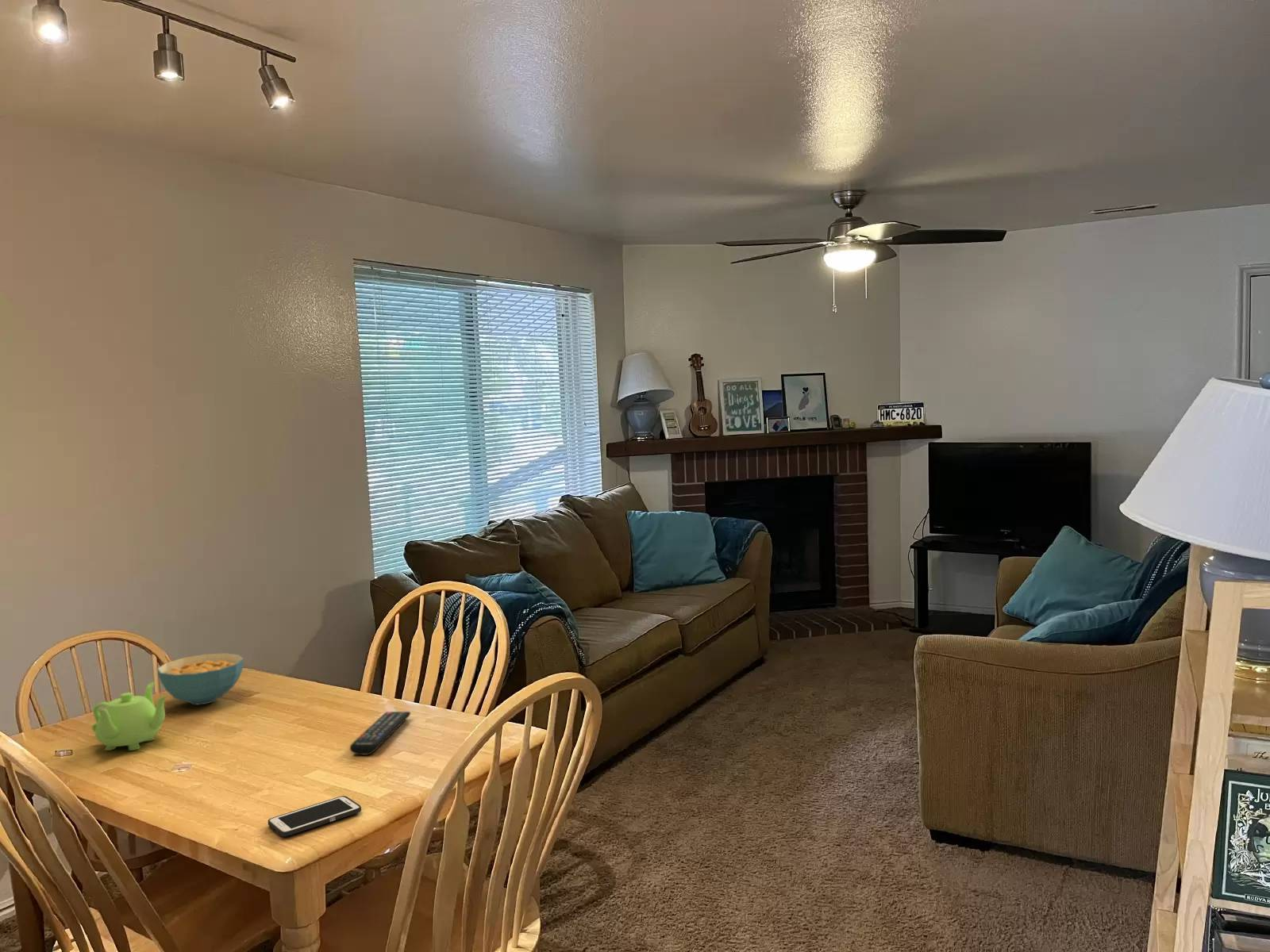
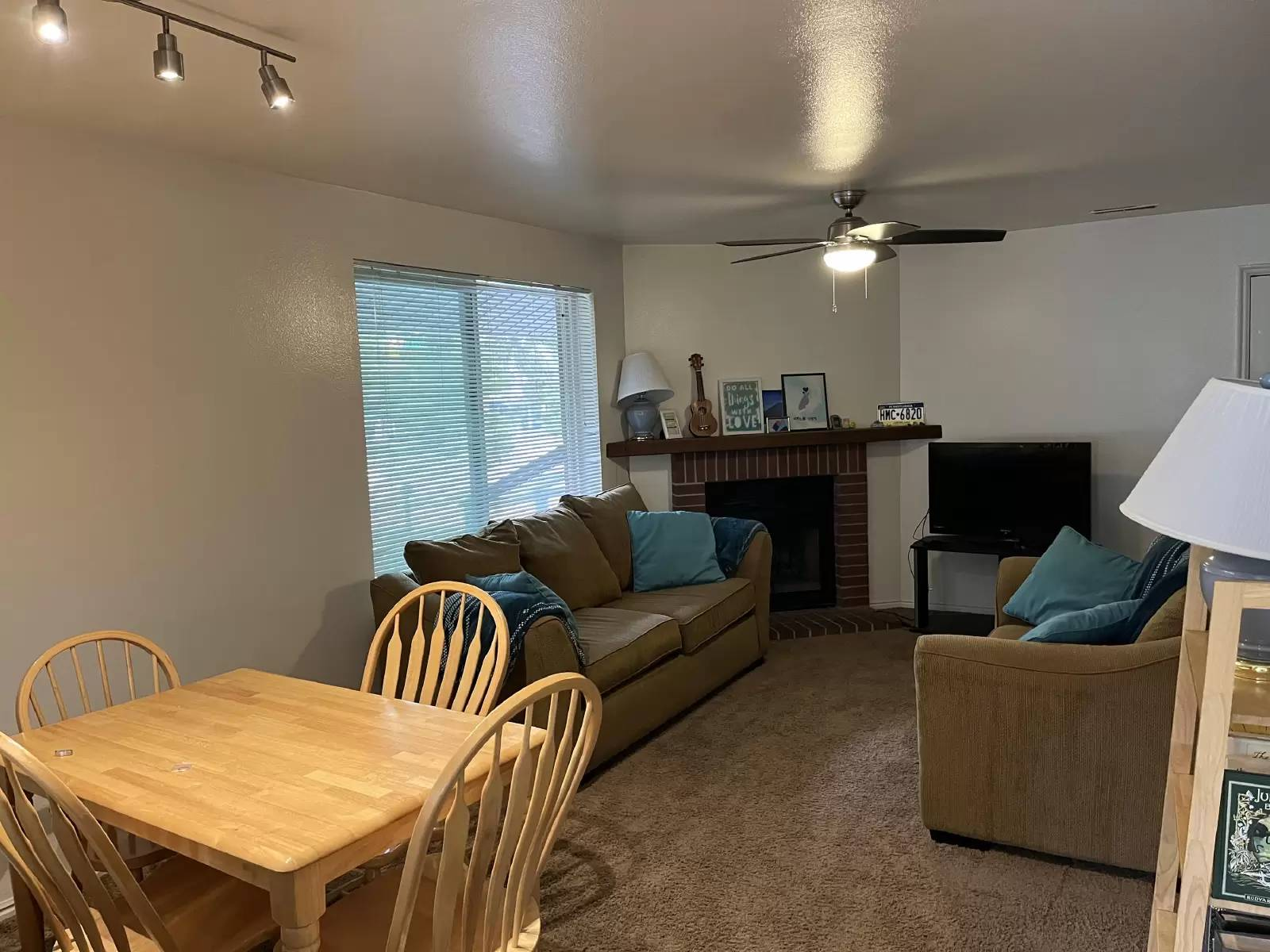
- remote control [349,711,411,756]
- cereal bowl [156,652,244,705]
- cell phone [267,795,362,838]
- teapot [91,681,169,751]
